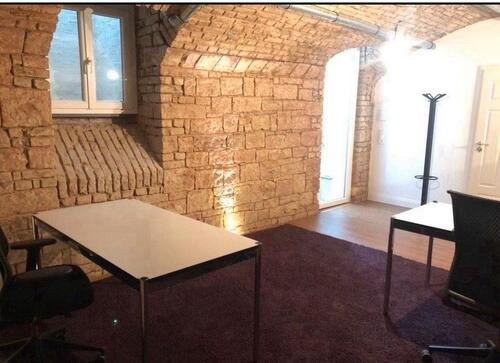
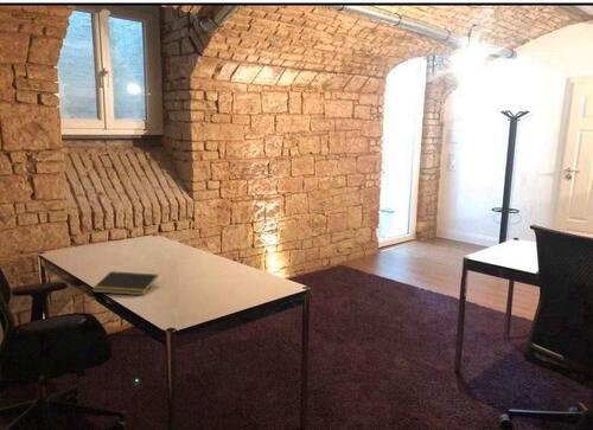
+ notepad [91,270,159,296]
